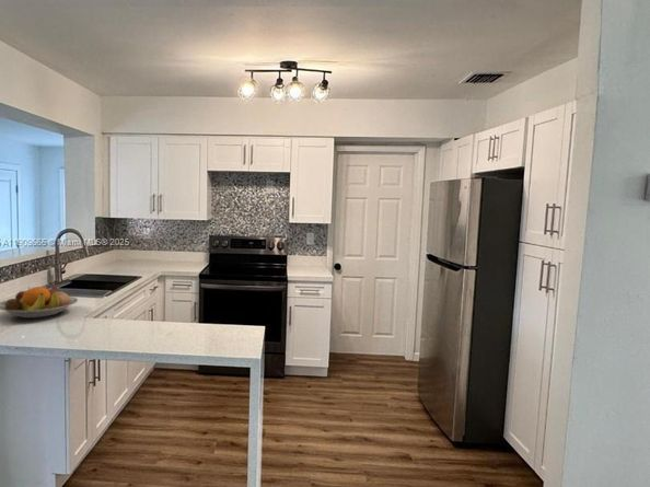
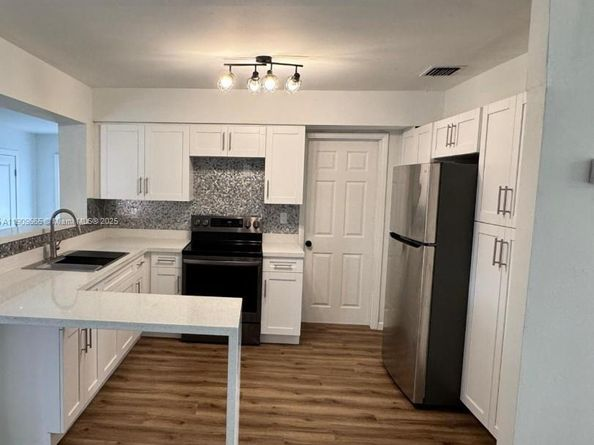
- fruit bowl [0,286,79,320]
